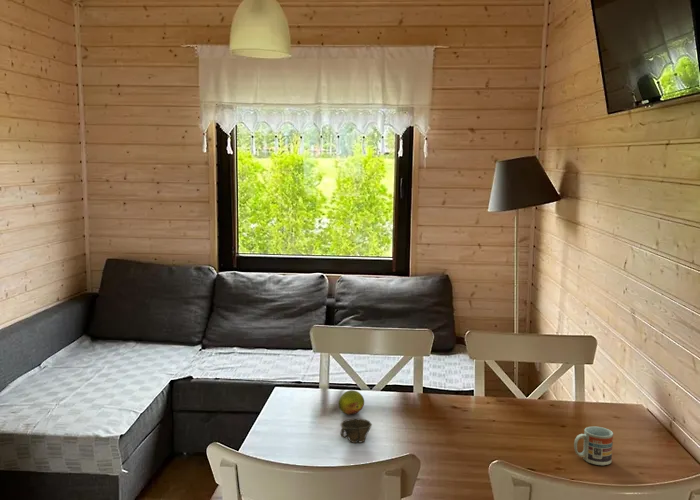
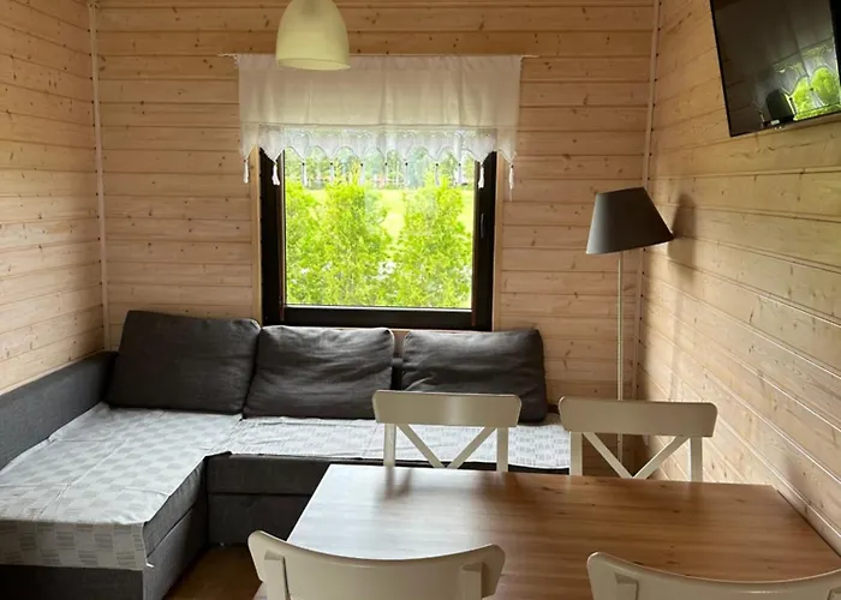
- cup [573,425,614,466]
- fruit [337,389,365,416]
- cup [340,418,373,444]
